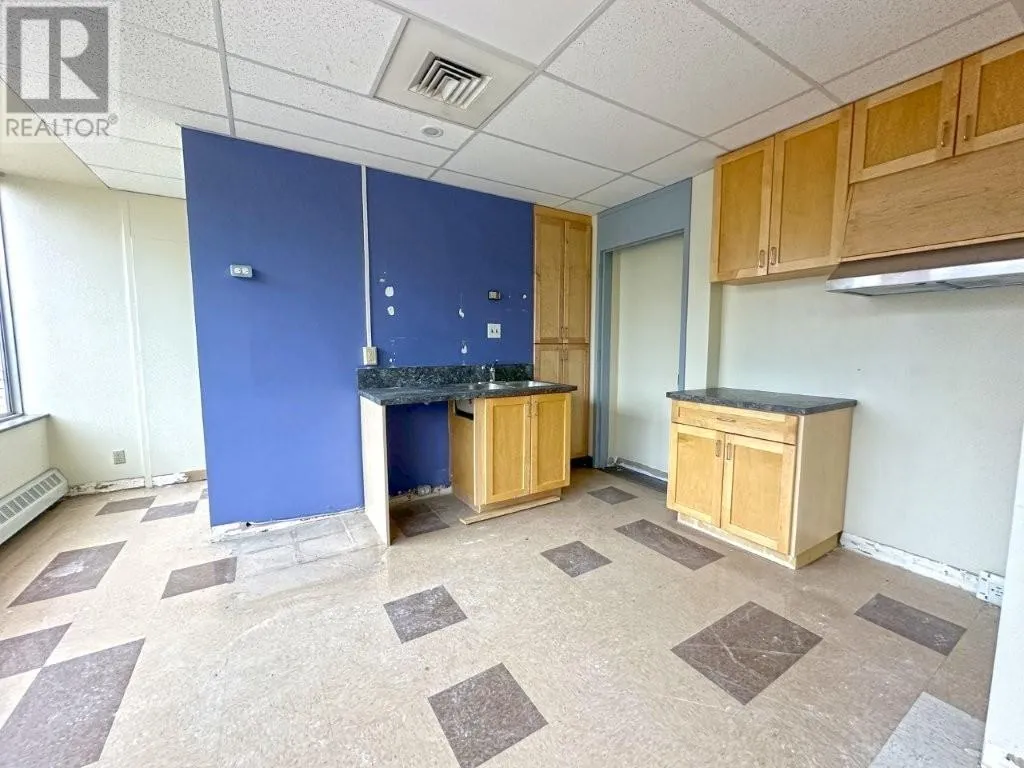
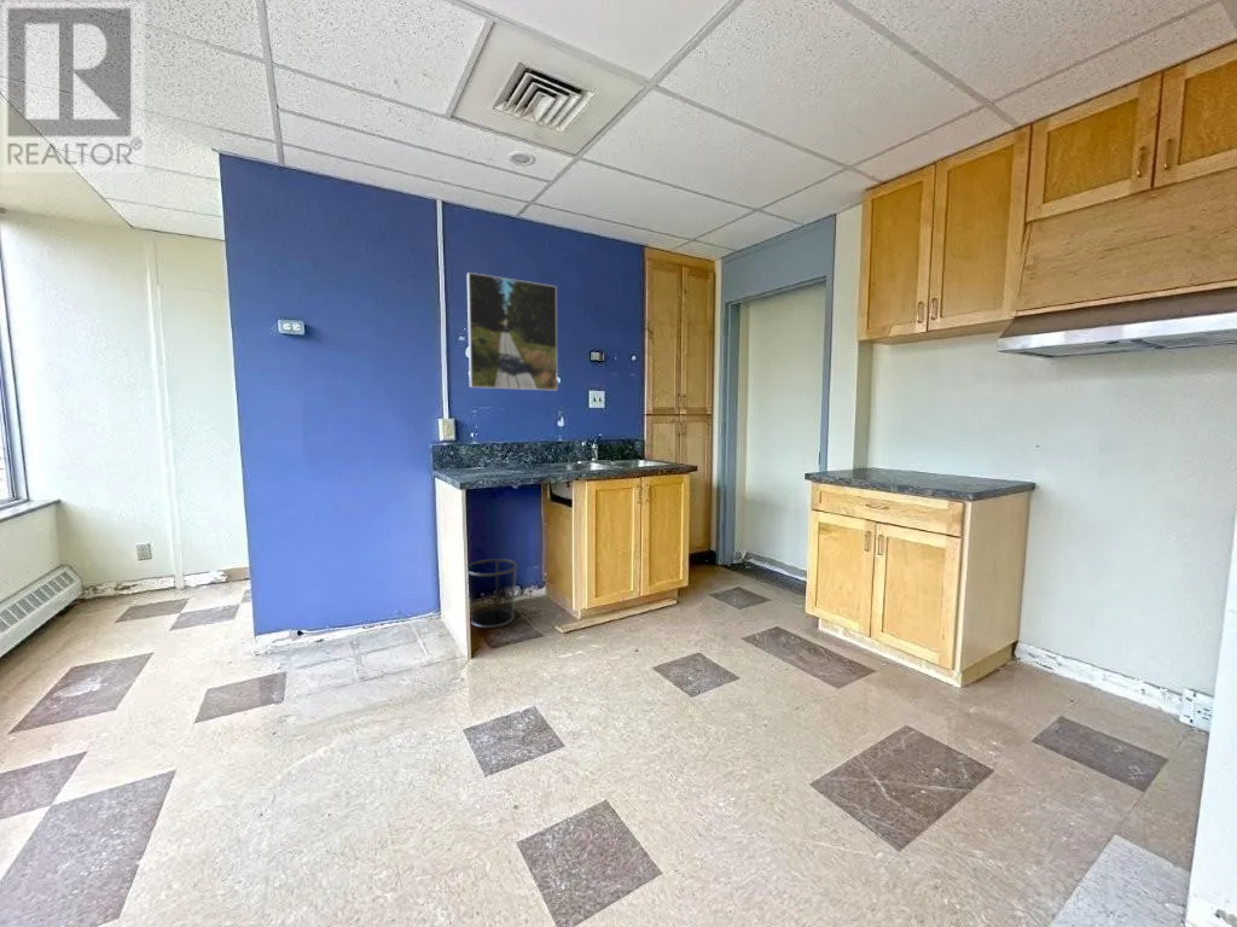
+ waste bin [467,558,518,629]
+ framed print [466,272,558,391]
